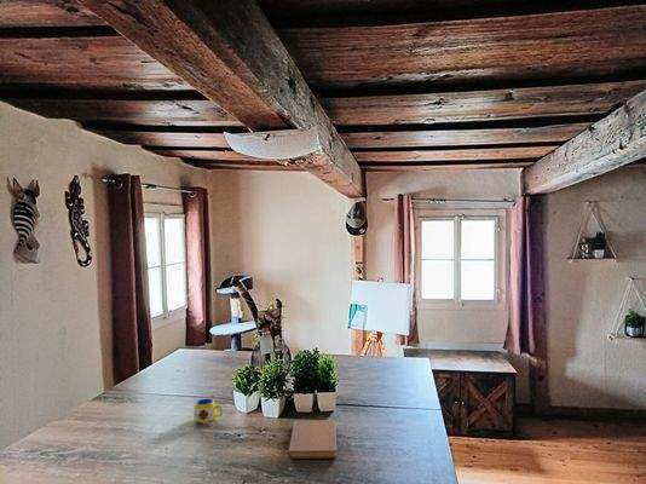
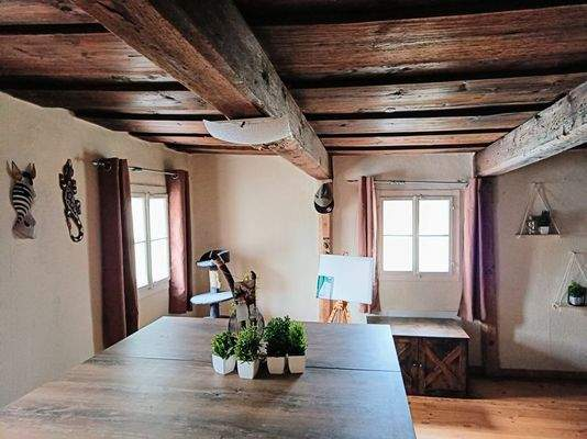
- notebook [287,419,339,460]
- mug [192,397,224,426]
